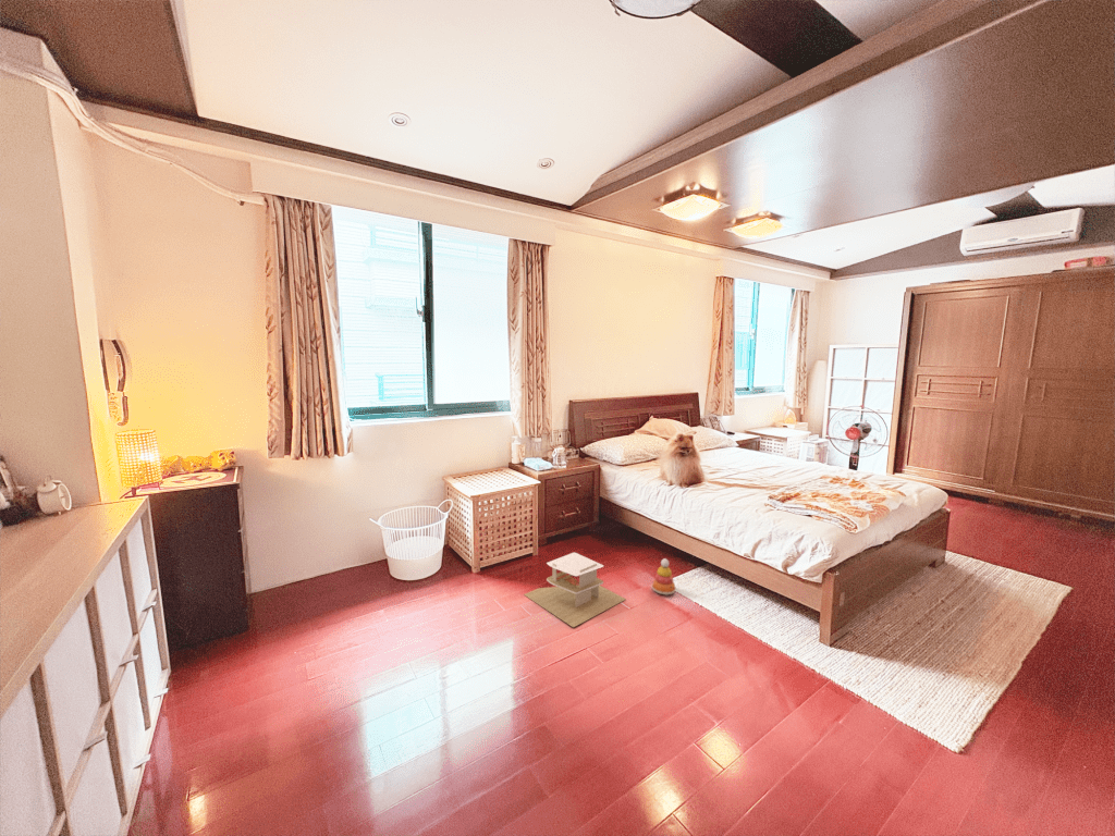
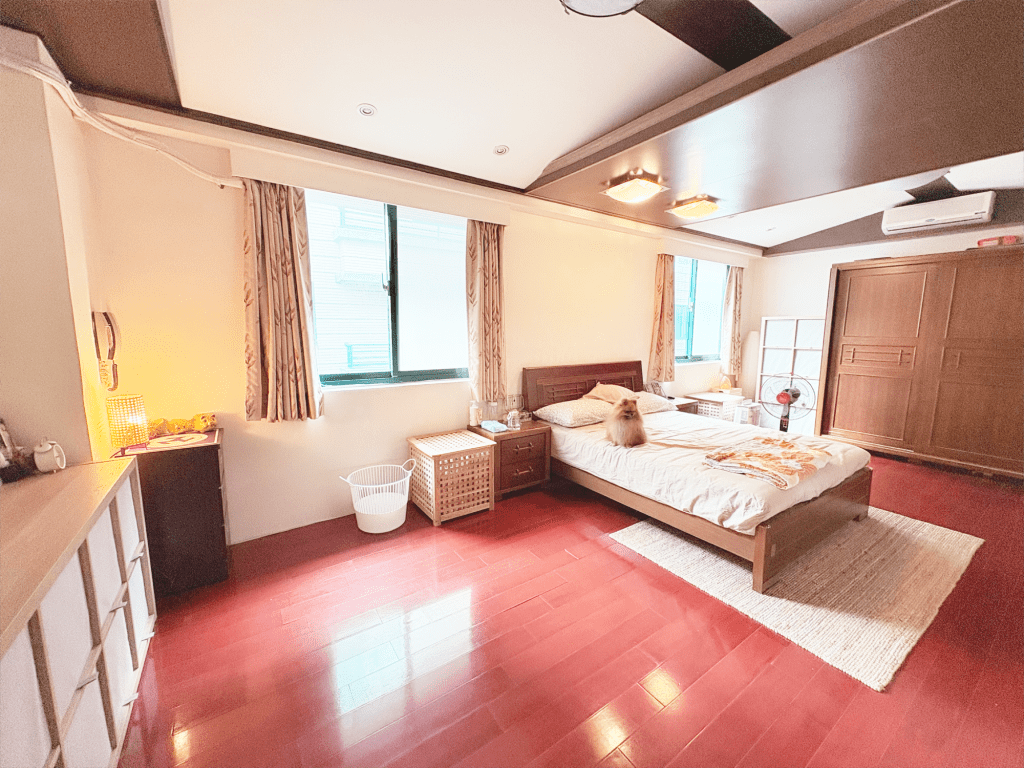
- stacking toy [651,557,677,595]
- side table [523,552,627,628]
